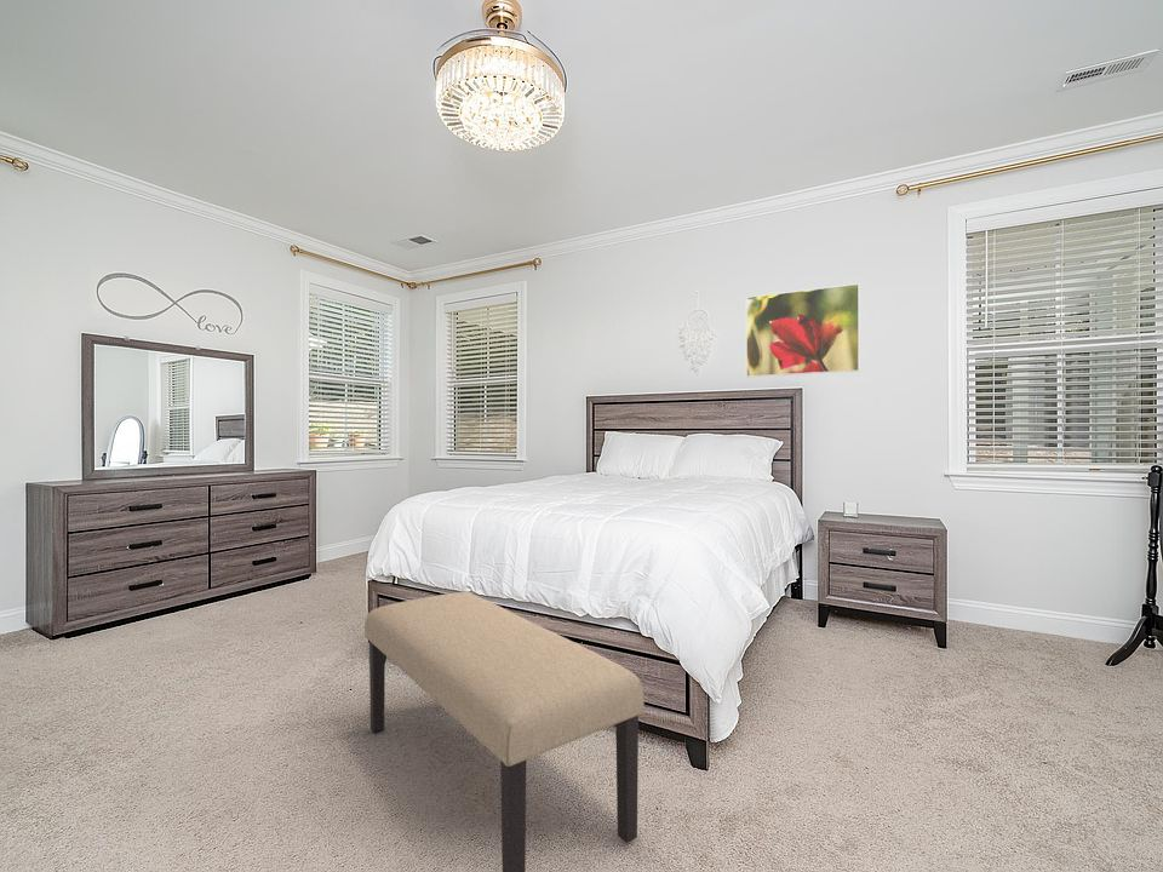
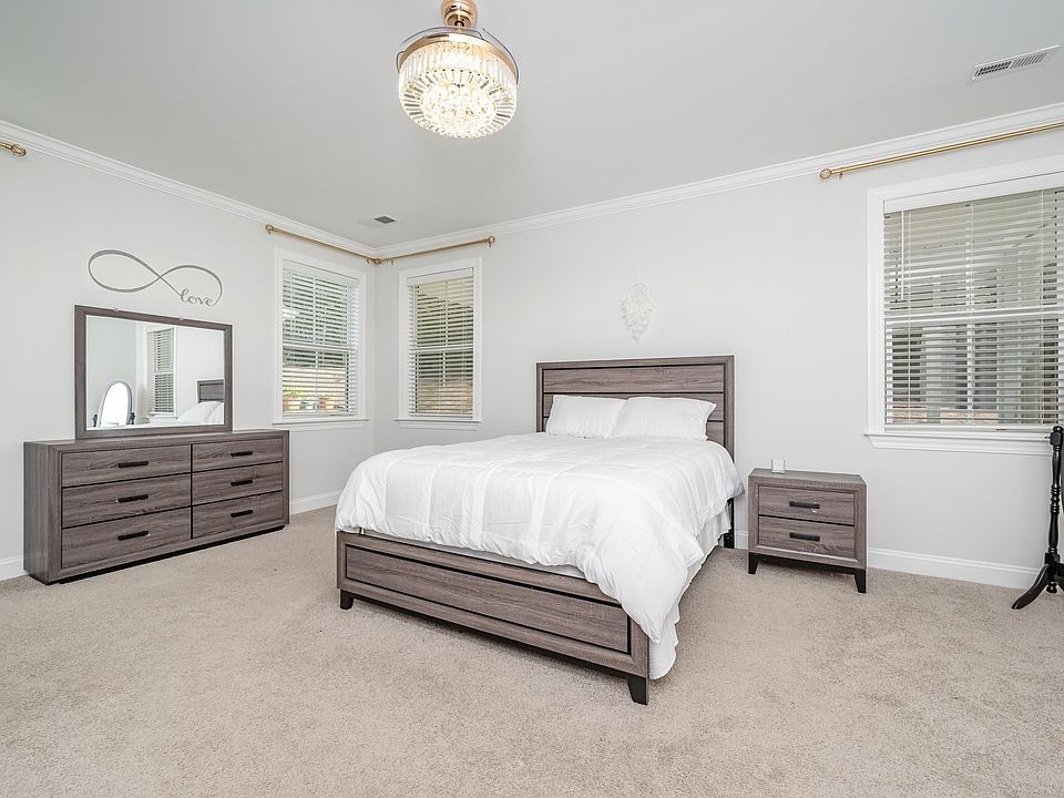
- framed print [745,282,861,378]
- bench [363,591,646,872]
